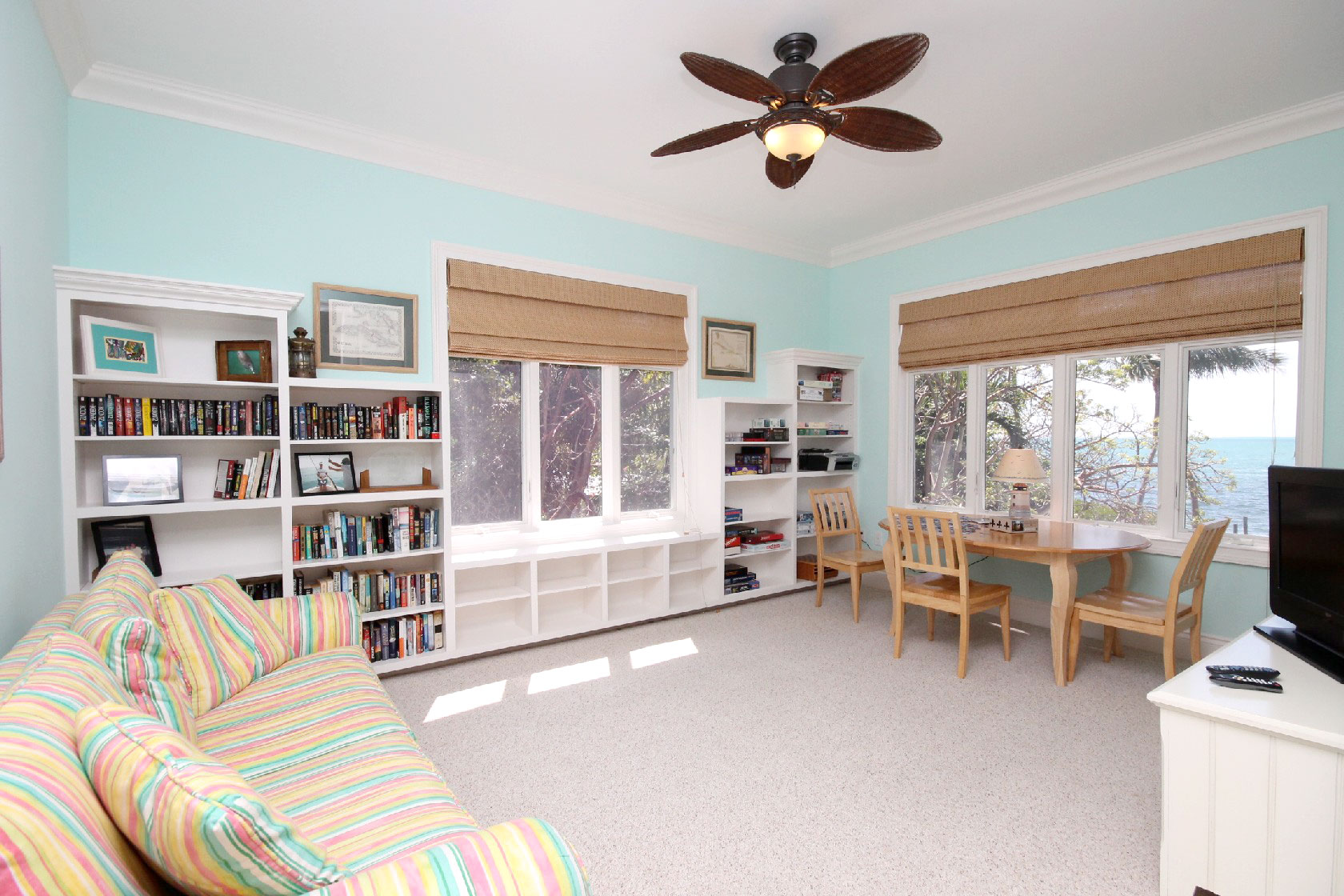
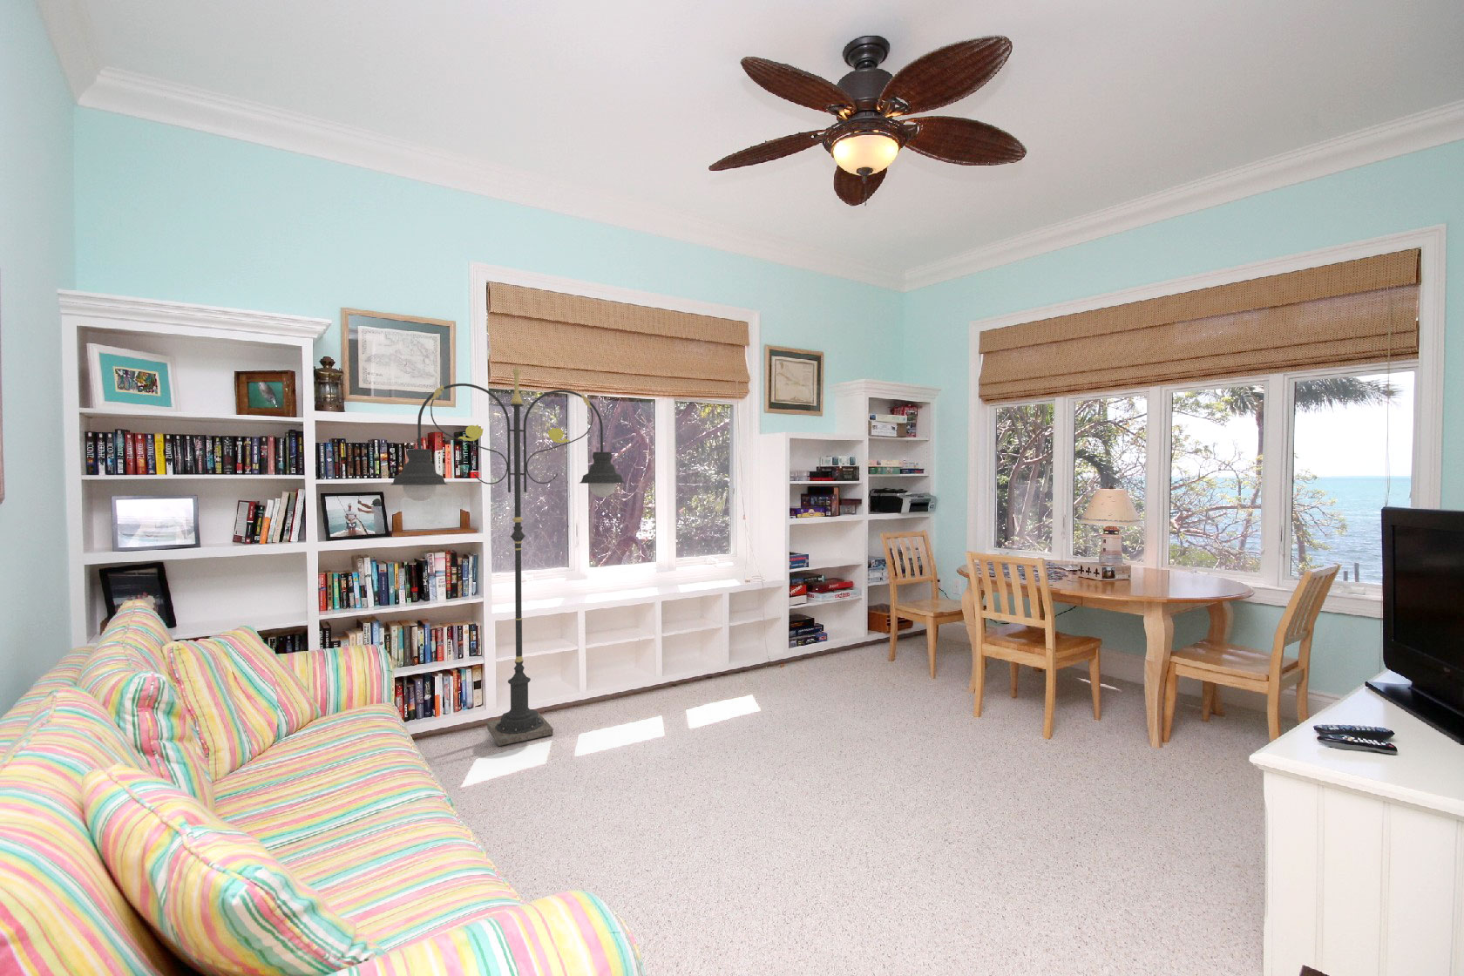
+ floor lamp [390,368,625,747]
